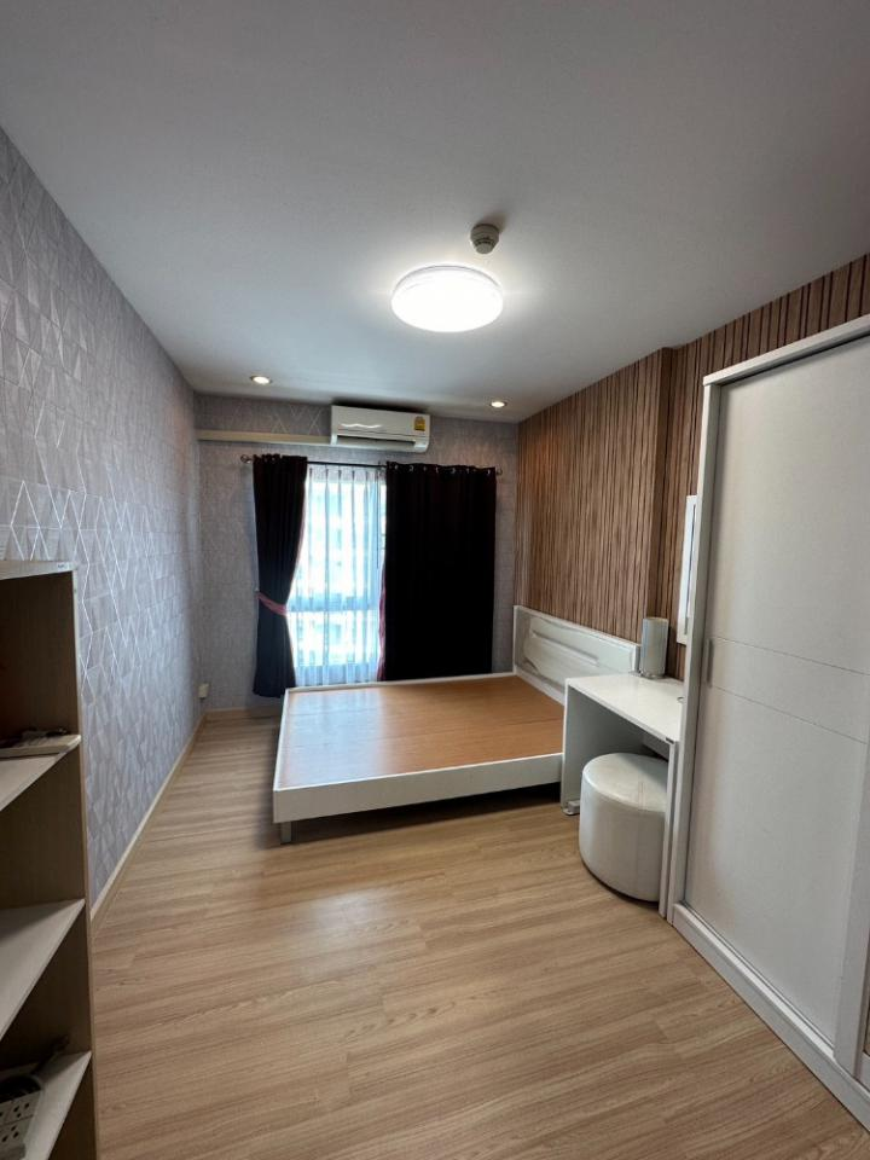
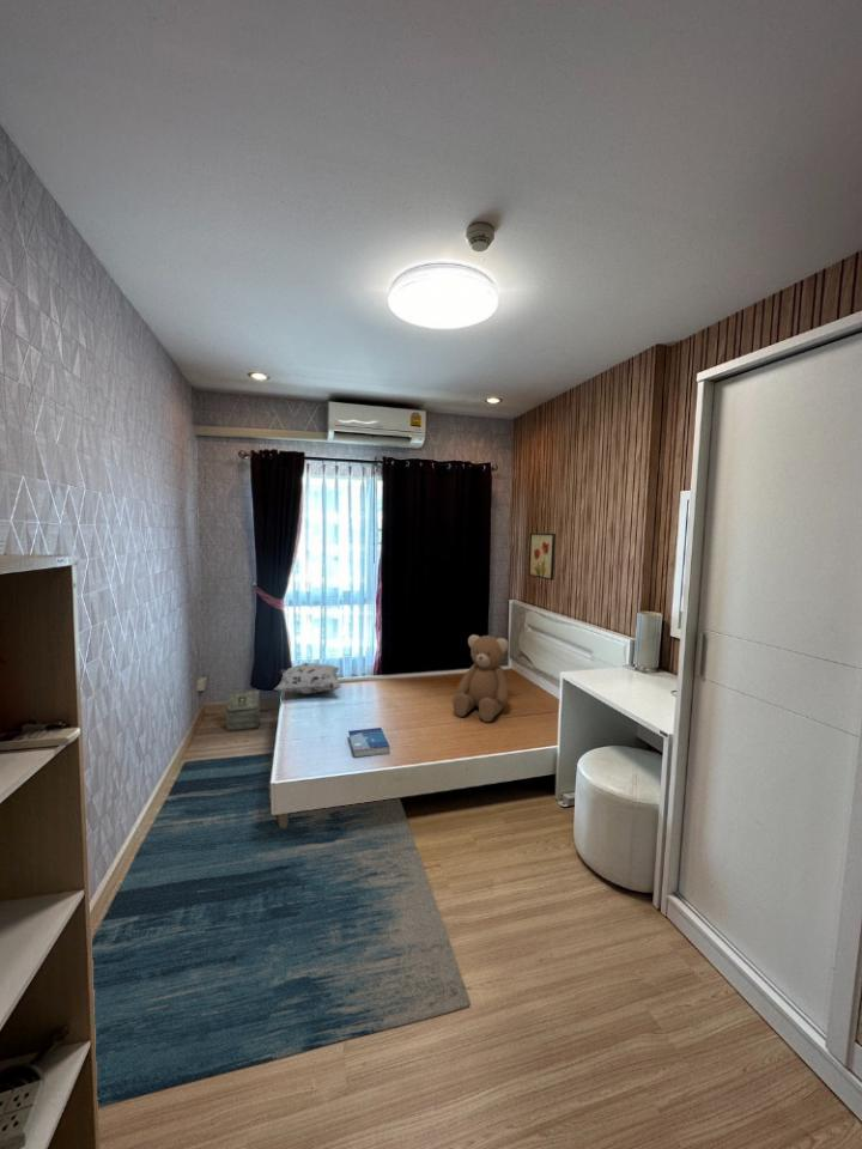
+ teddy bear [451,633,510,723]
+ decorative pillow [273,662,342,695]
+ bag [225,689,261,732]
+ wall art [527,533,557,582]
+ rug [91,752,472,1110]
+ book [347,727,390,759]
